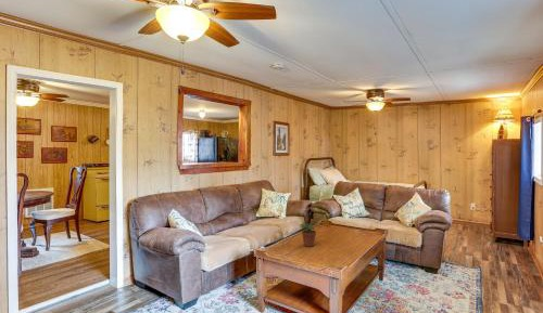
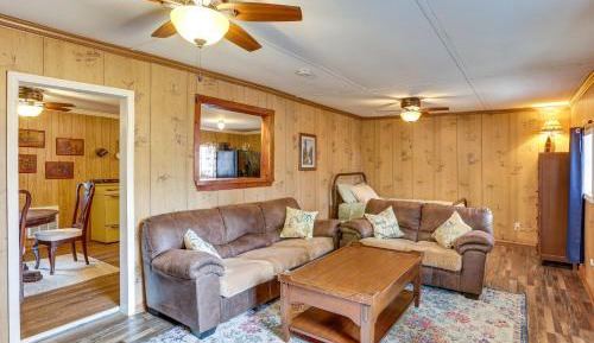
- potted plant [299,221,321,248]
